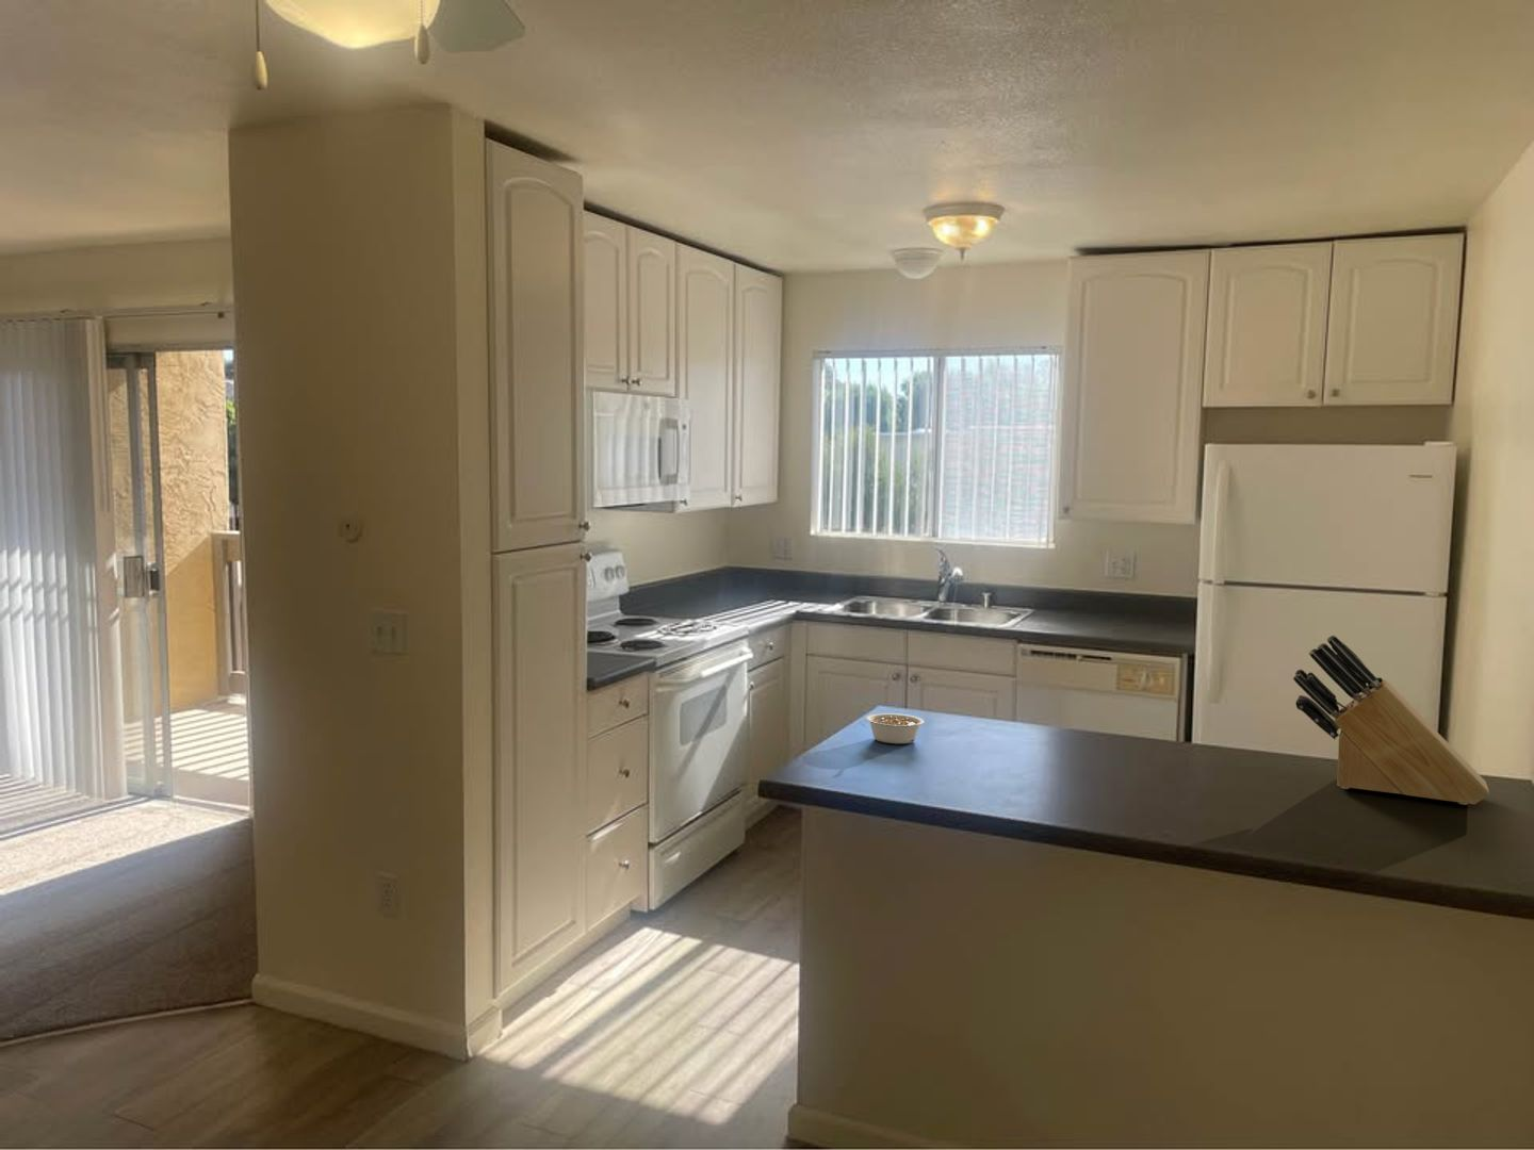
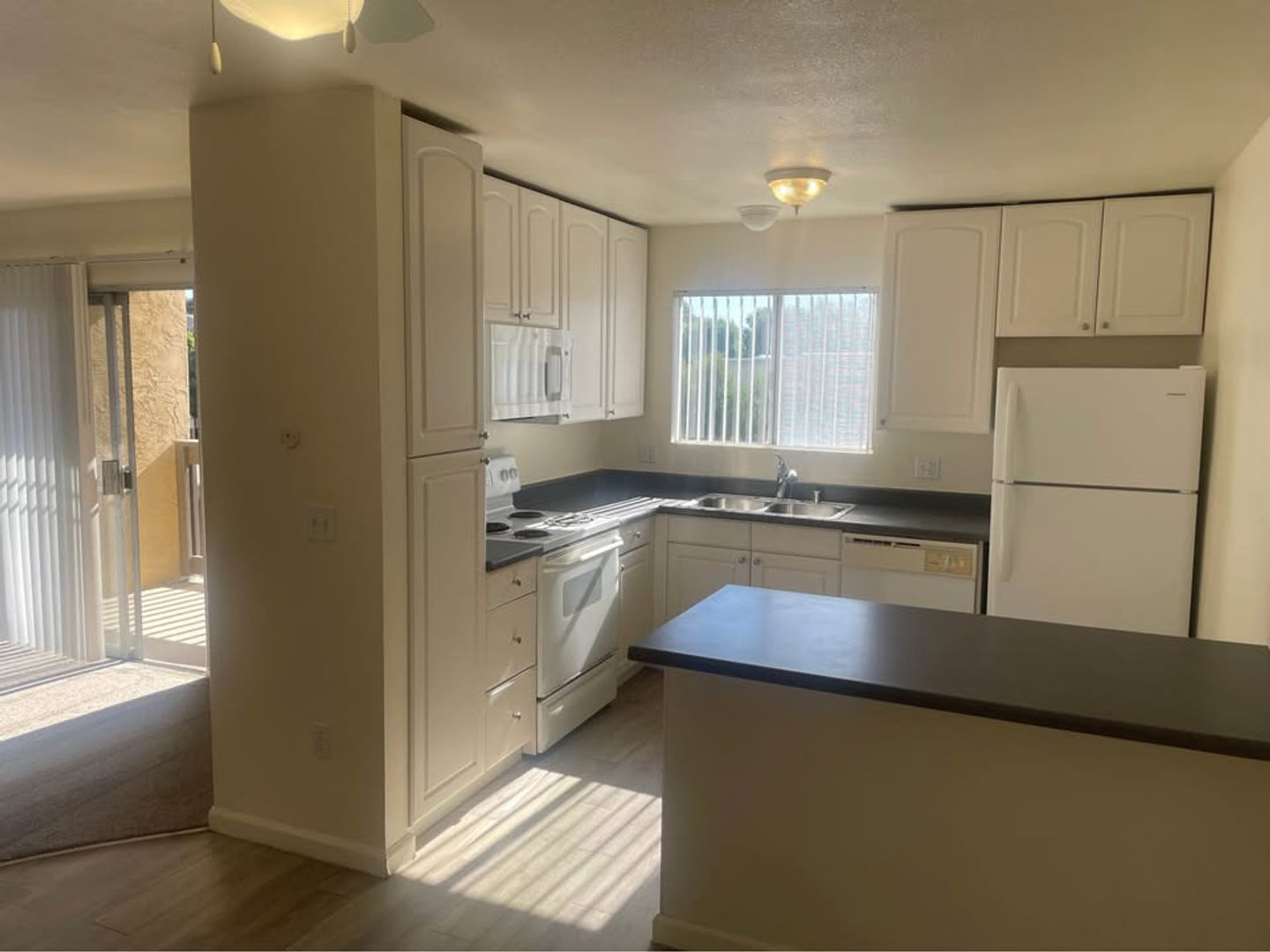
- knife block [1292,634,1491,806]
- legume [865,713,925,744]
